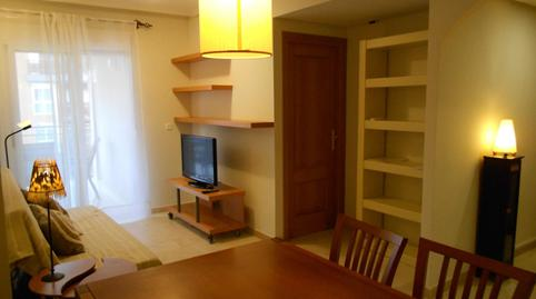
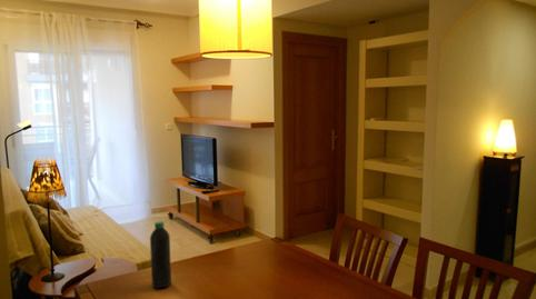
+ water bottle [149,220,172,290]
